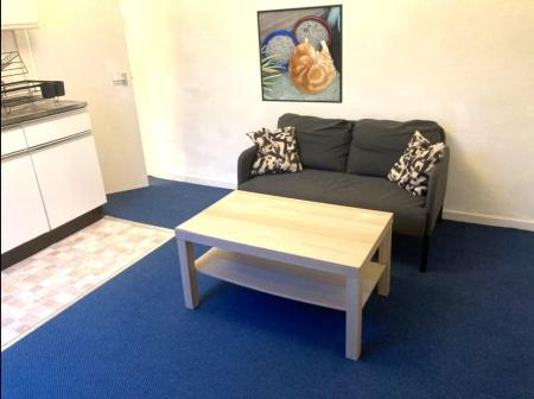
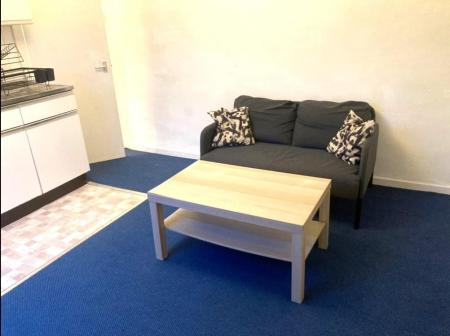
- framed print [255,4,344,104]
